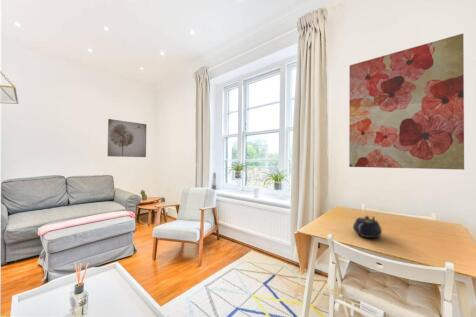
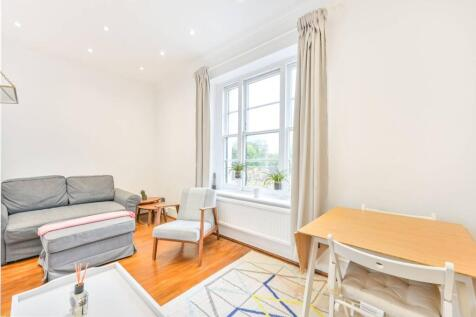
- teapot [352,215,383,239]
- wall art [348,33,465,171]
- wall art [107,118,148,158]
